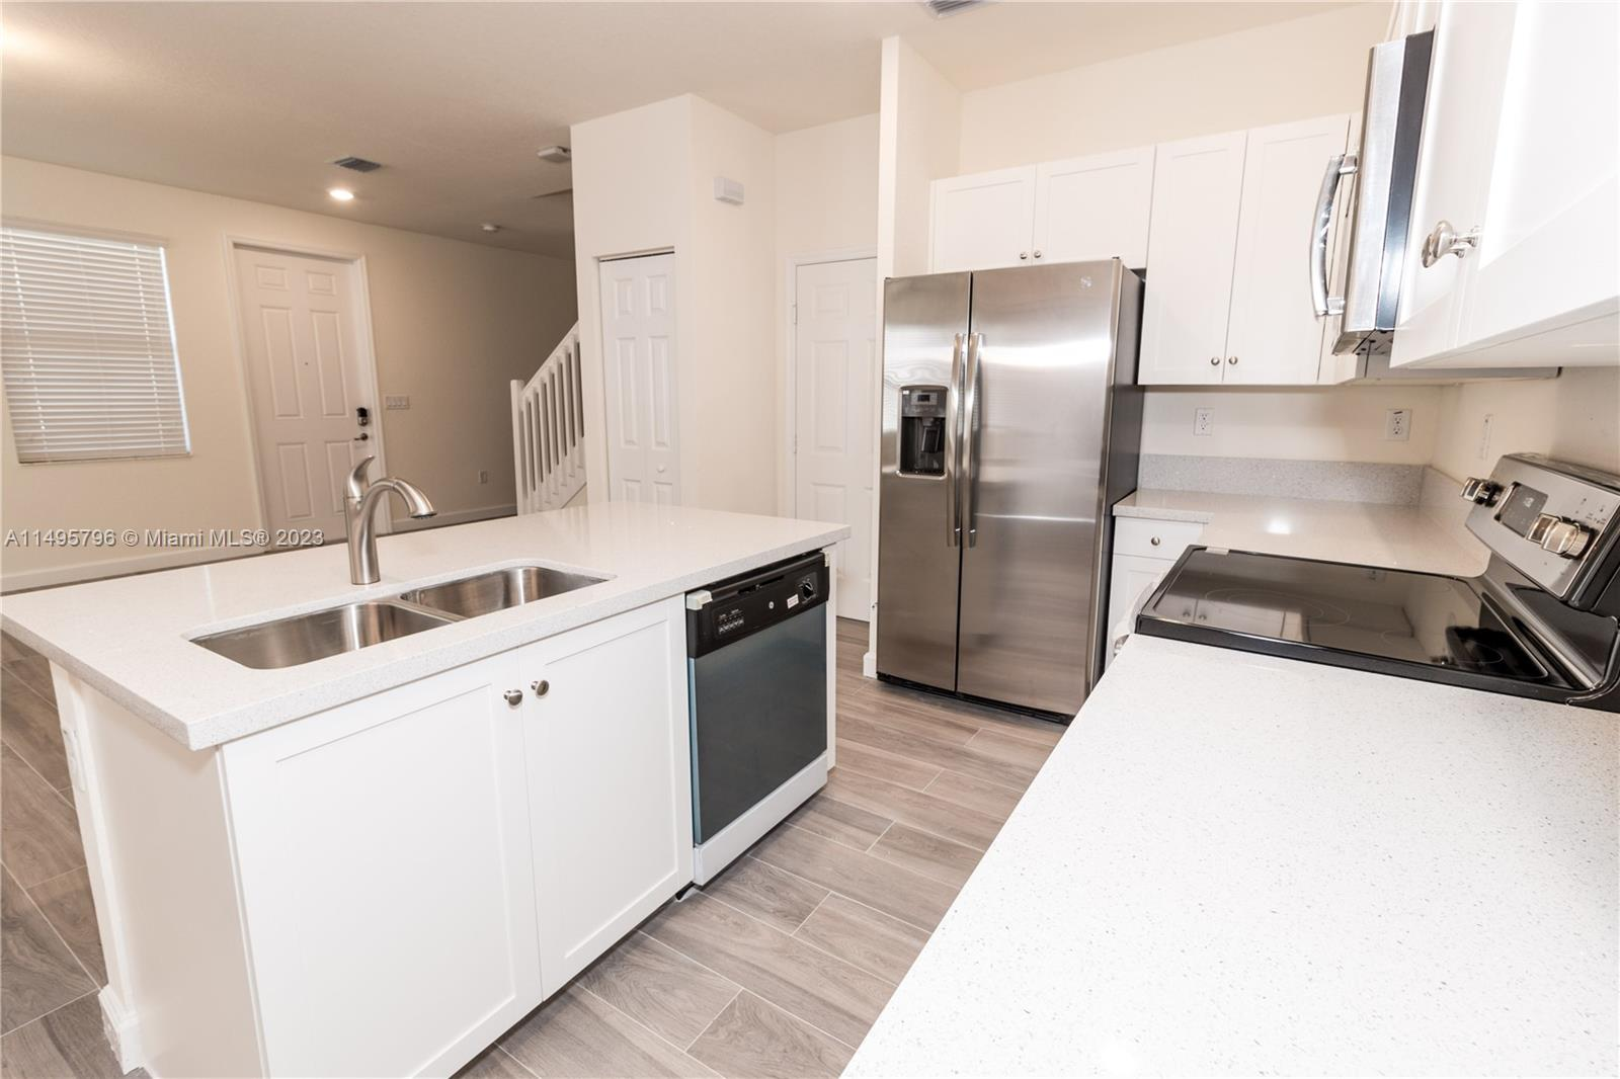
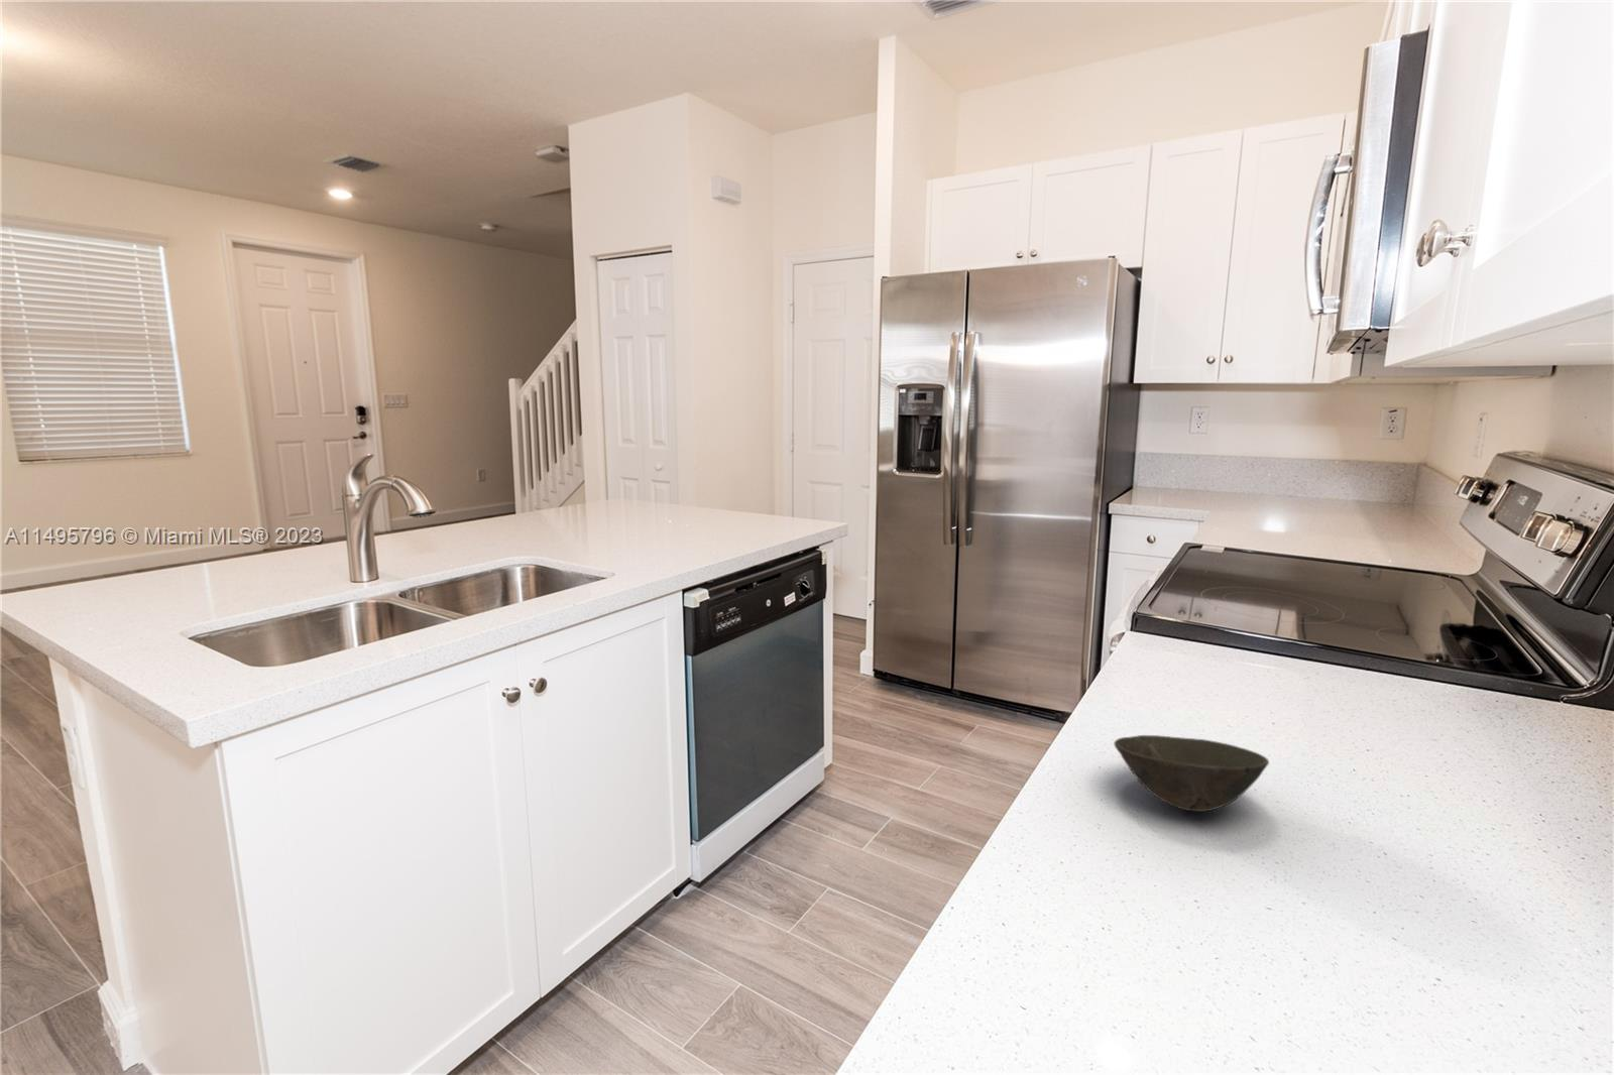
+ bowl [1112,734,1270,812]
